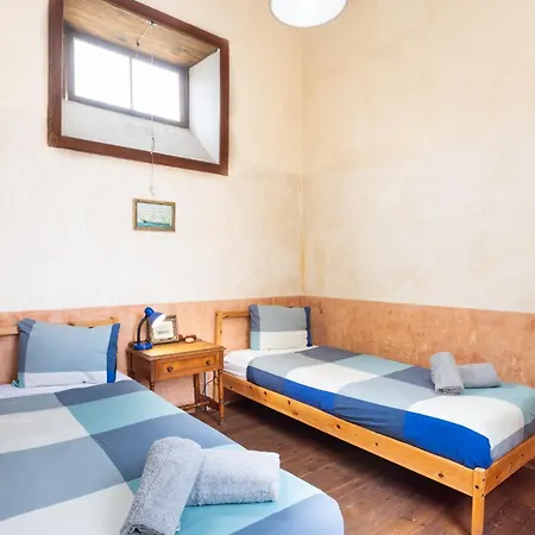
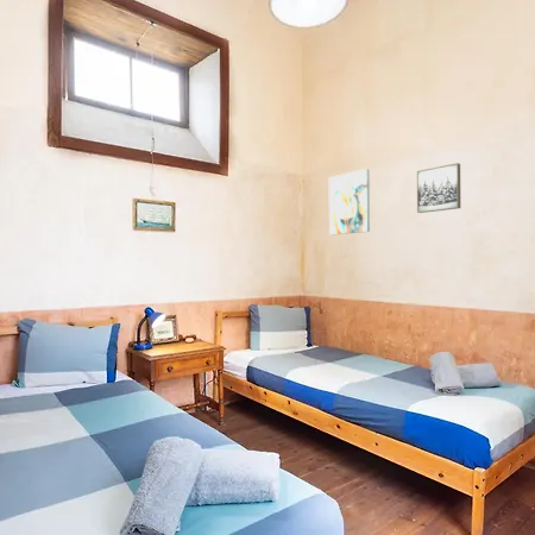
+ wall art [328,168,371,235]
+ wall art [416,162,461,214]
